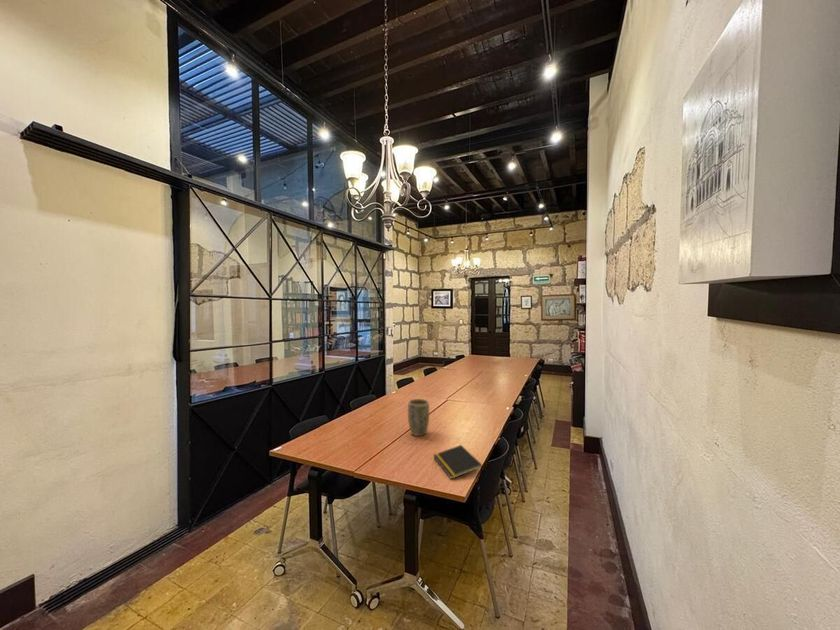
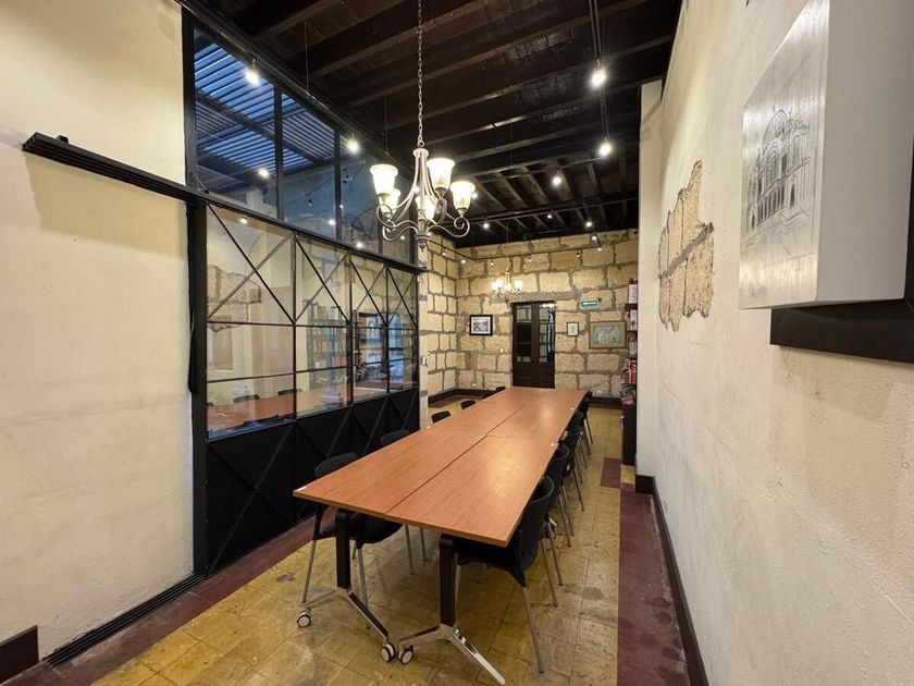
- notepad [432,444,483,480]
- plant pot [407,398,430,437]
